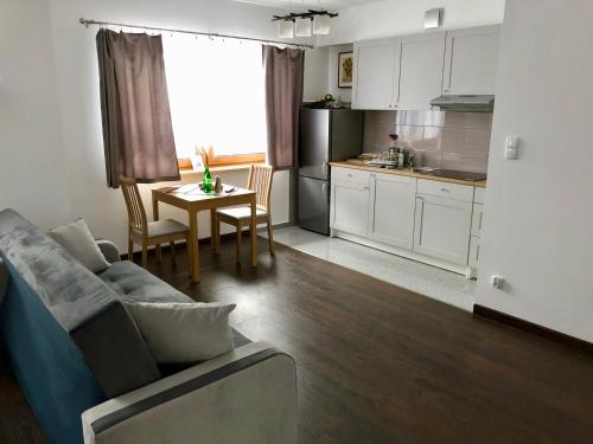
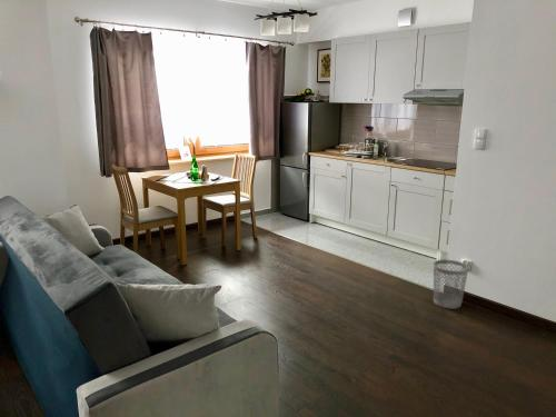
+ wastebasket [433,259,470,310]
